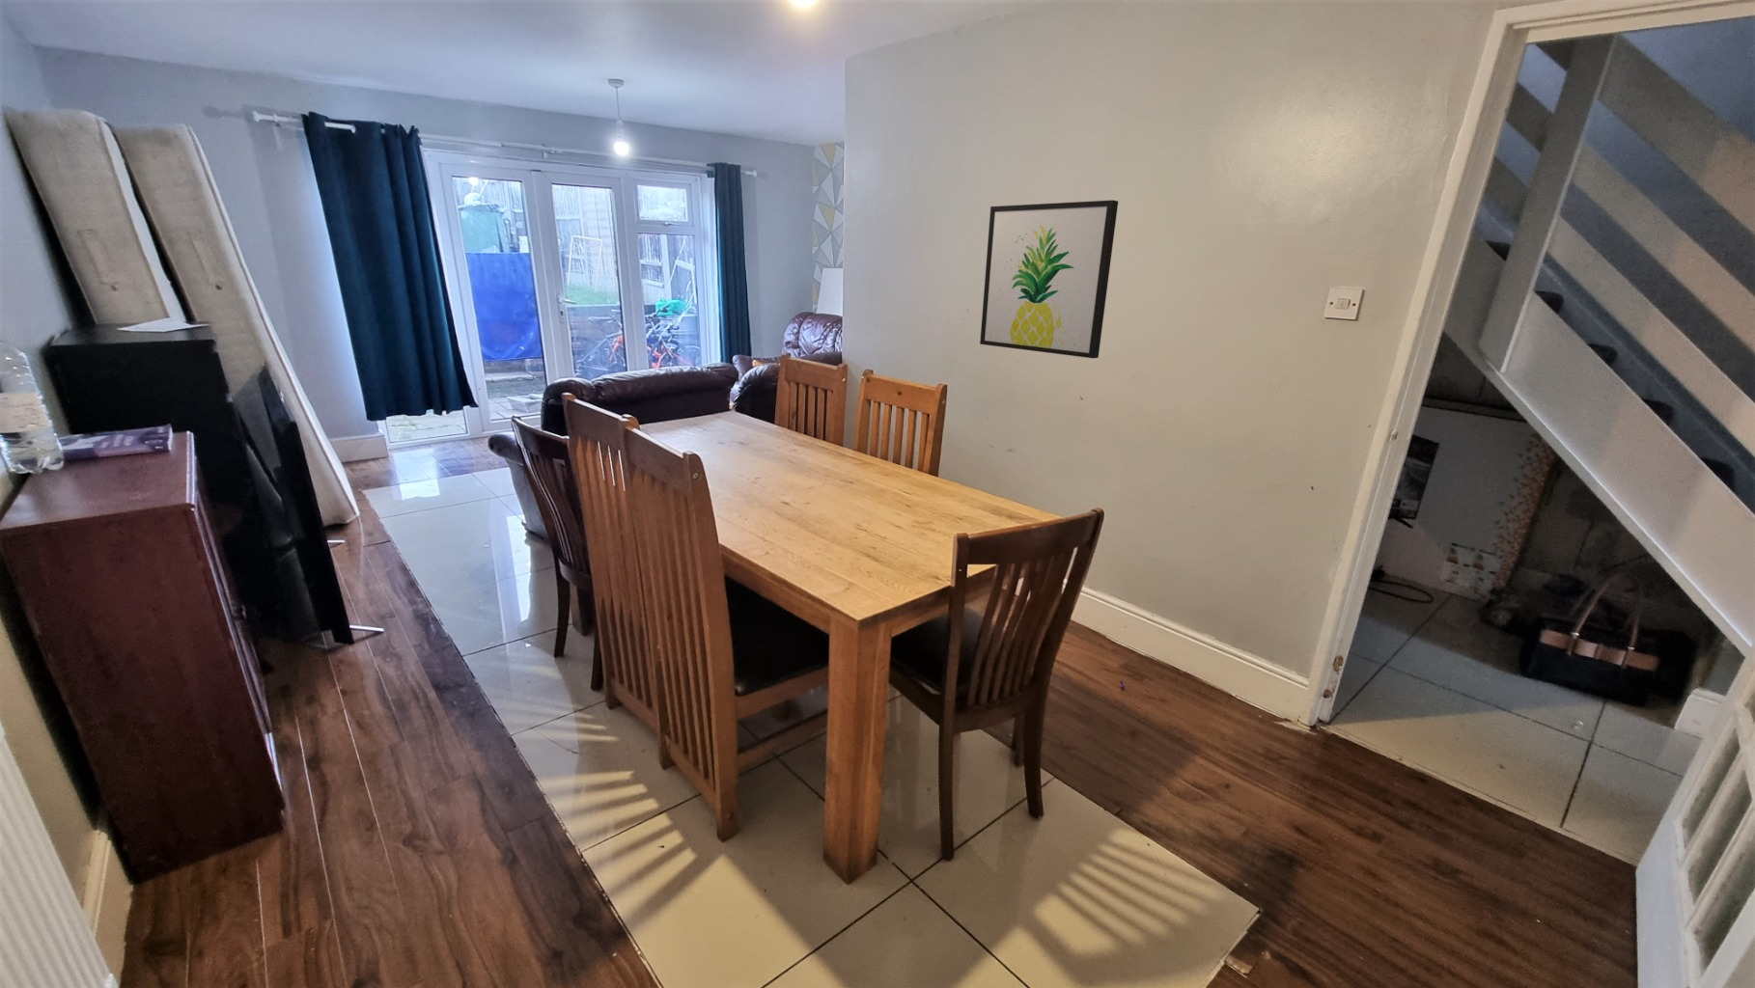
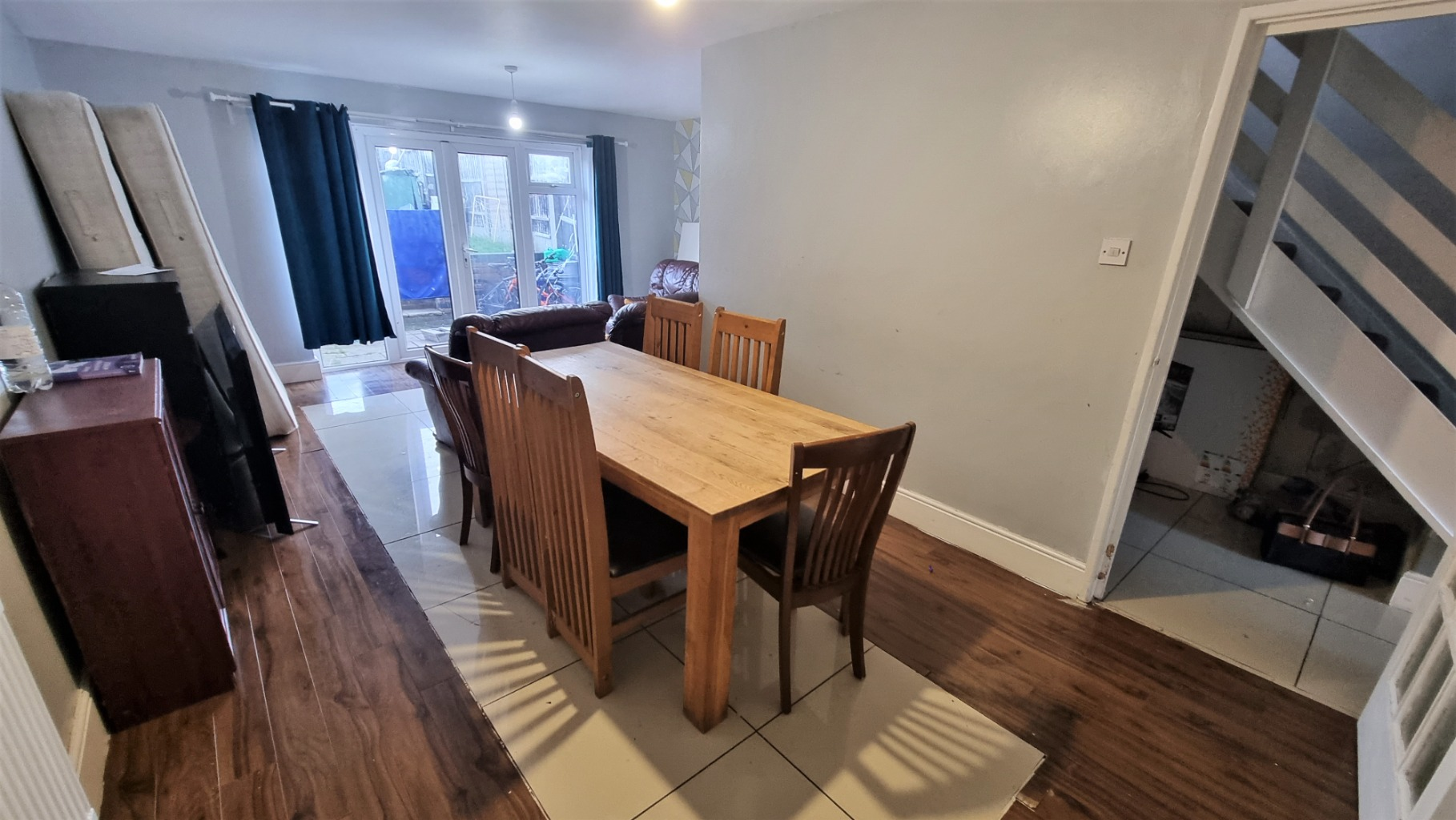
- wall art [979,199,1119,359]
